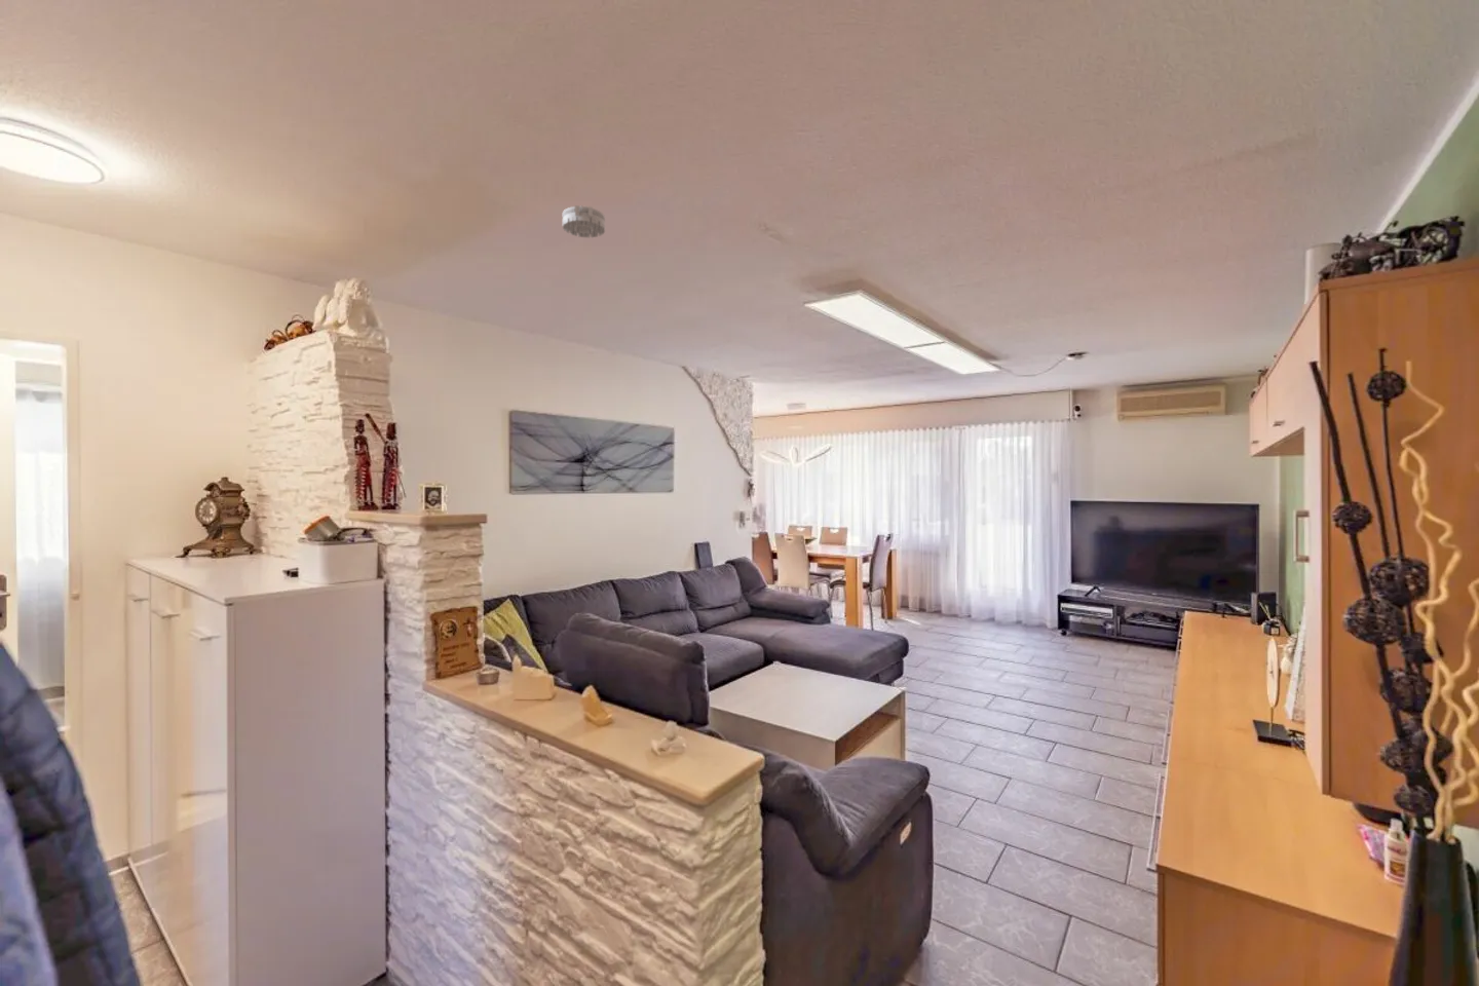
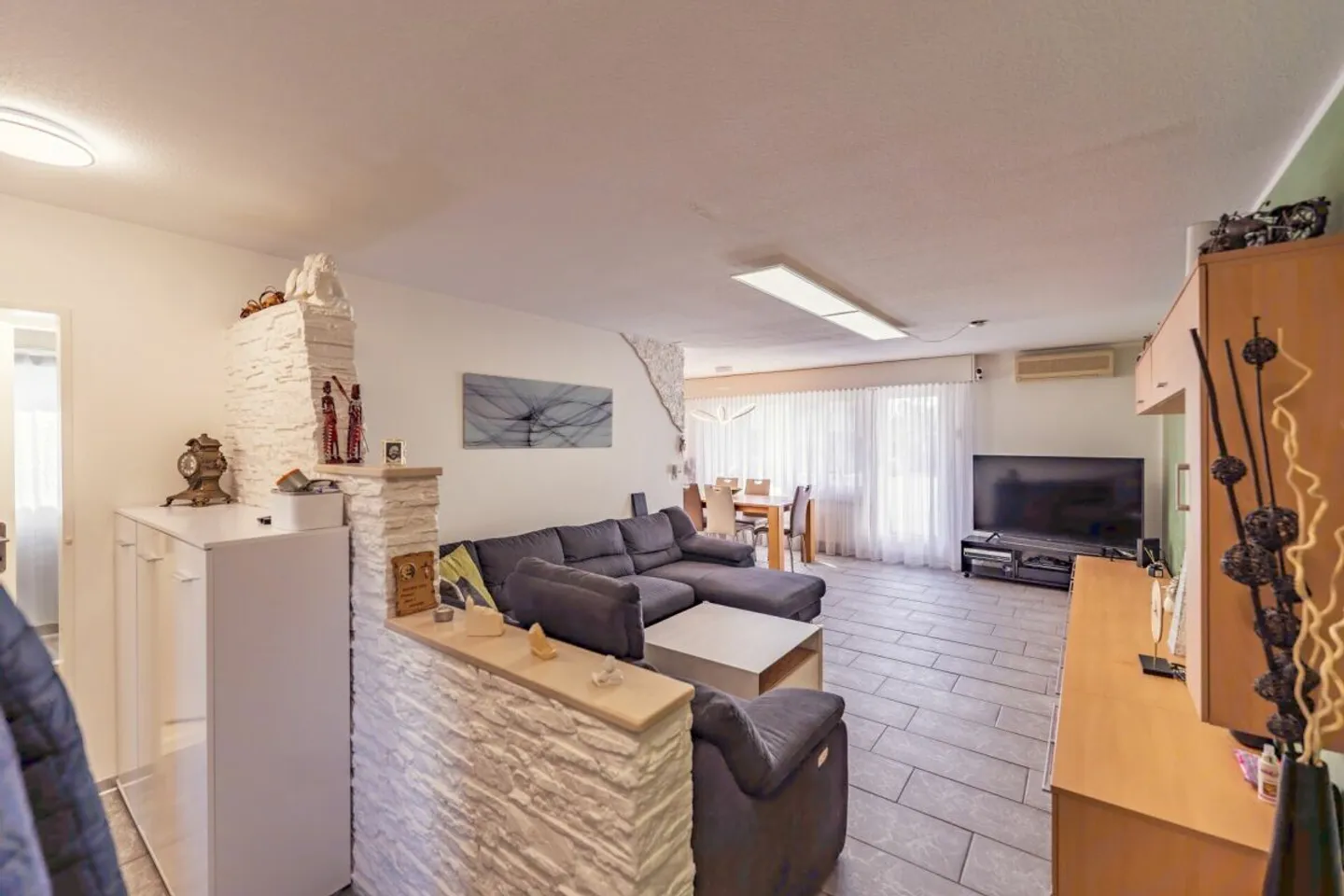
- smoke detector [562,205,606,239]
